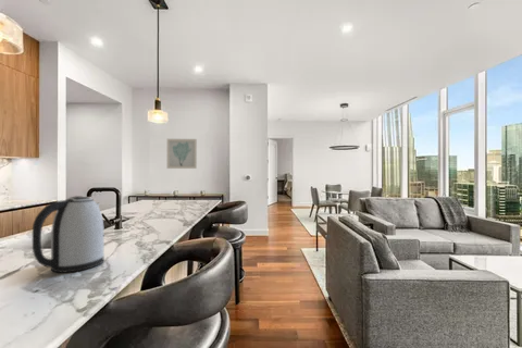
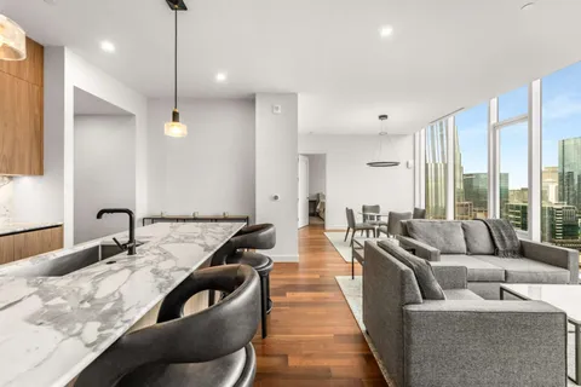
- wall art [166,138,198,170]
- kettle [32,195,105,274]
